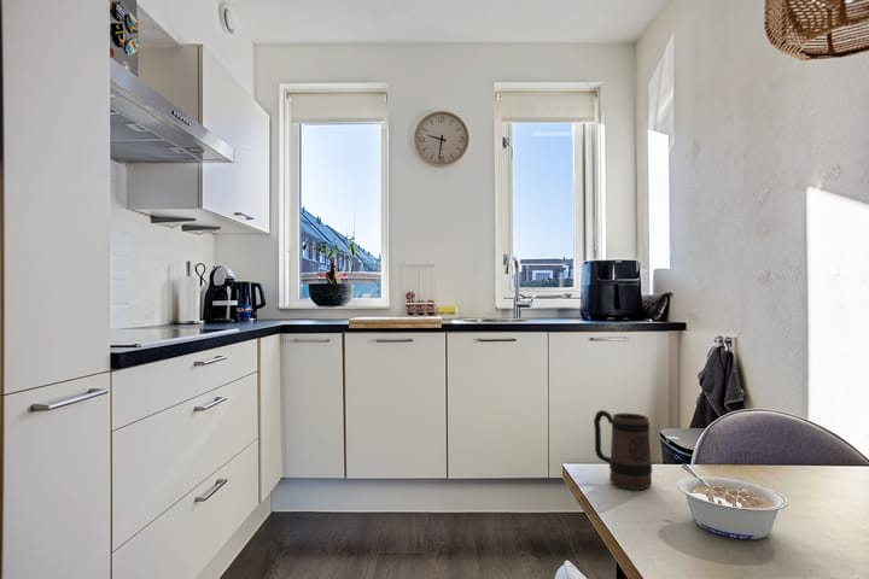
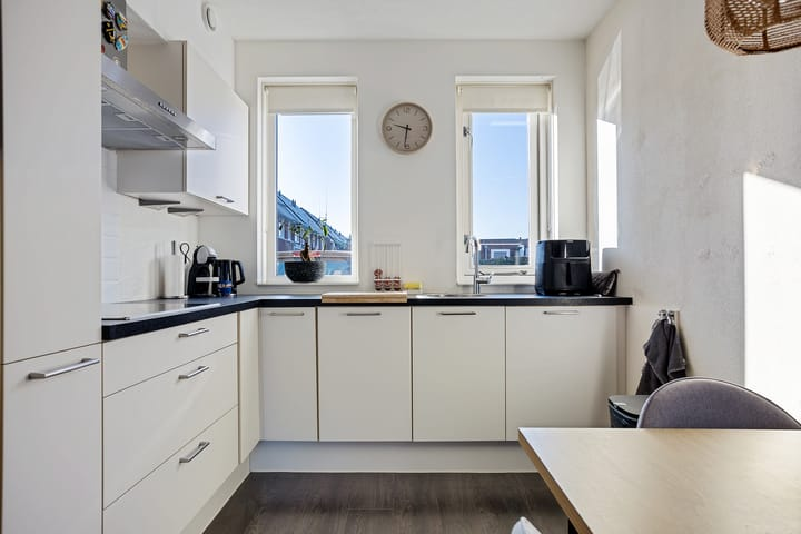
- legume [676,463,789,540]
- mug [593,409,653,491]
